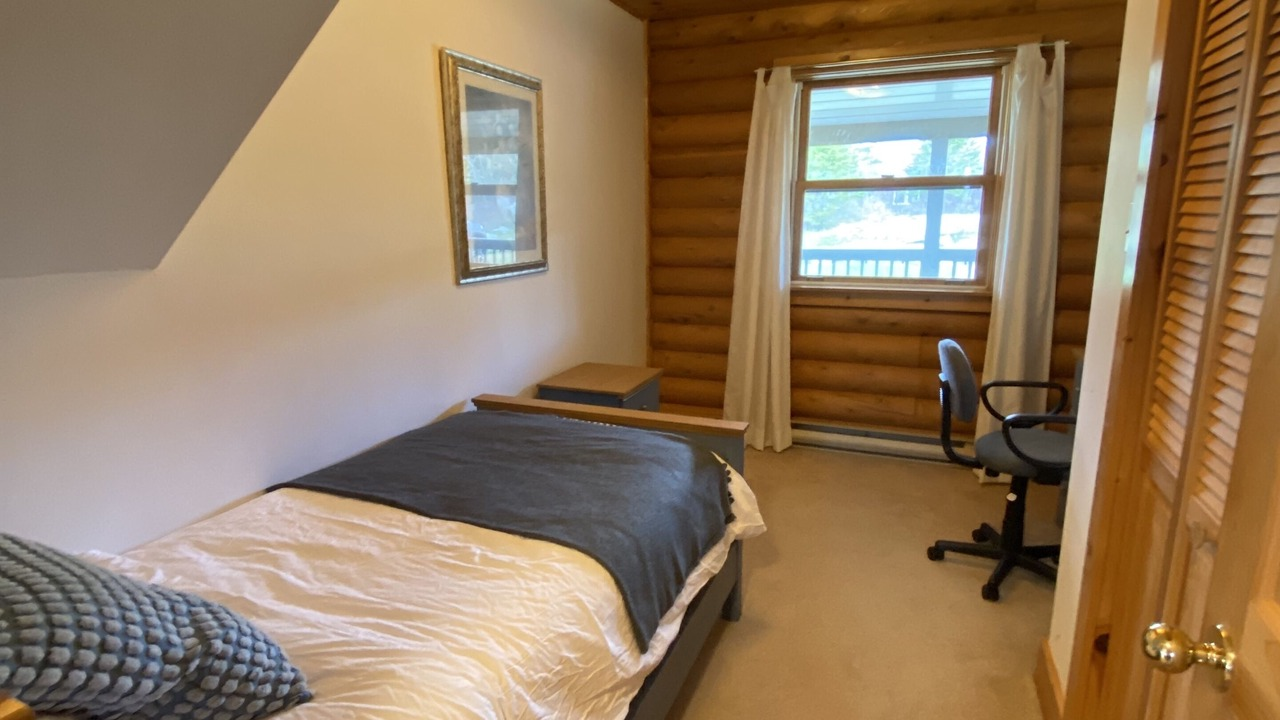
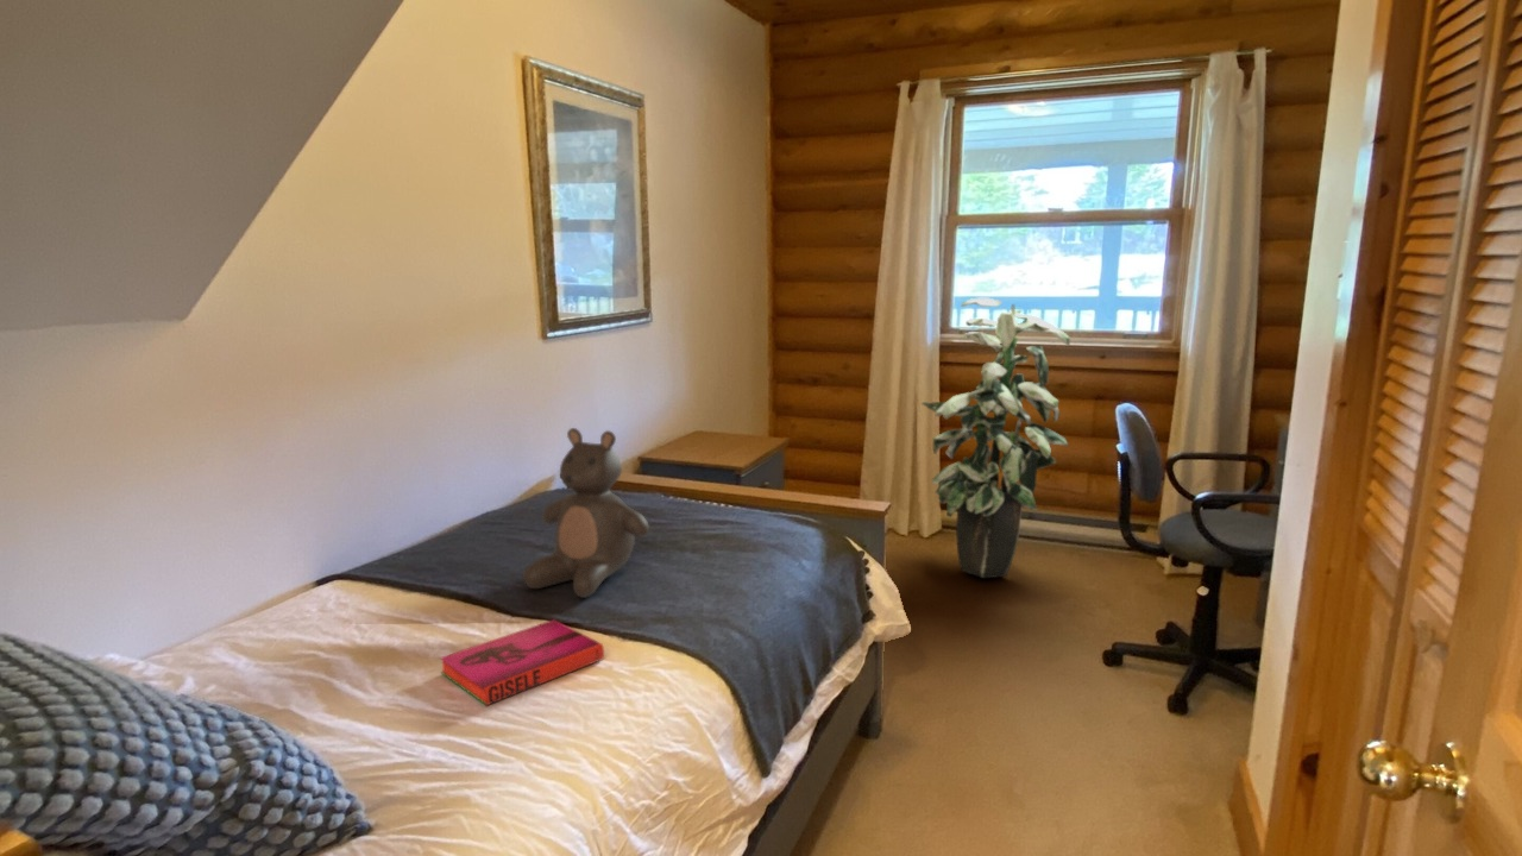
+ indoor plant [920,297,1071,579]
+ hardback book [439,618,605,707]
+ teddy bear [522,427,650,599]
